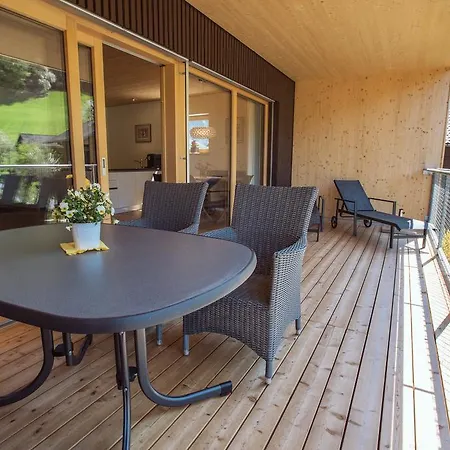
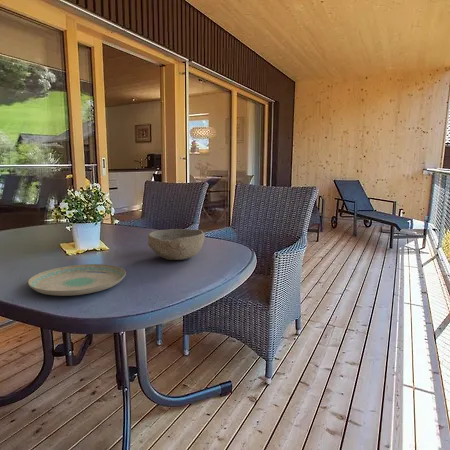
+ bowl [147,228,205,261]
+ plate [27,263,127,297]
